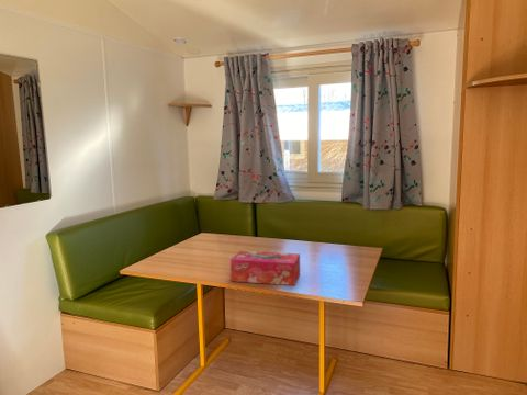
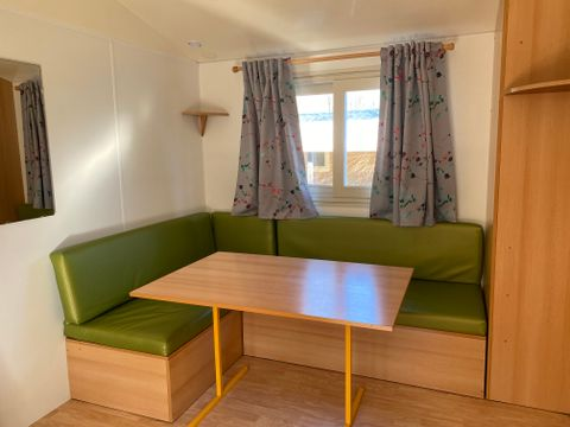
- tissue box [229,250,301,286]
